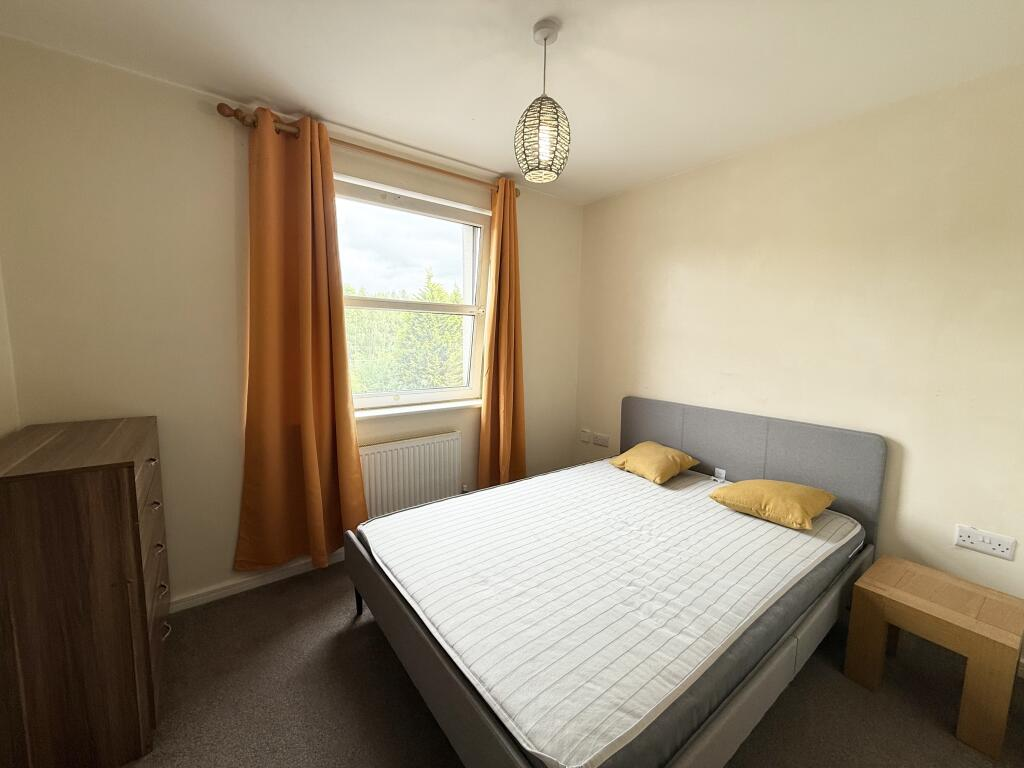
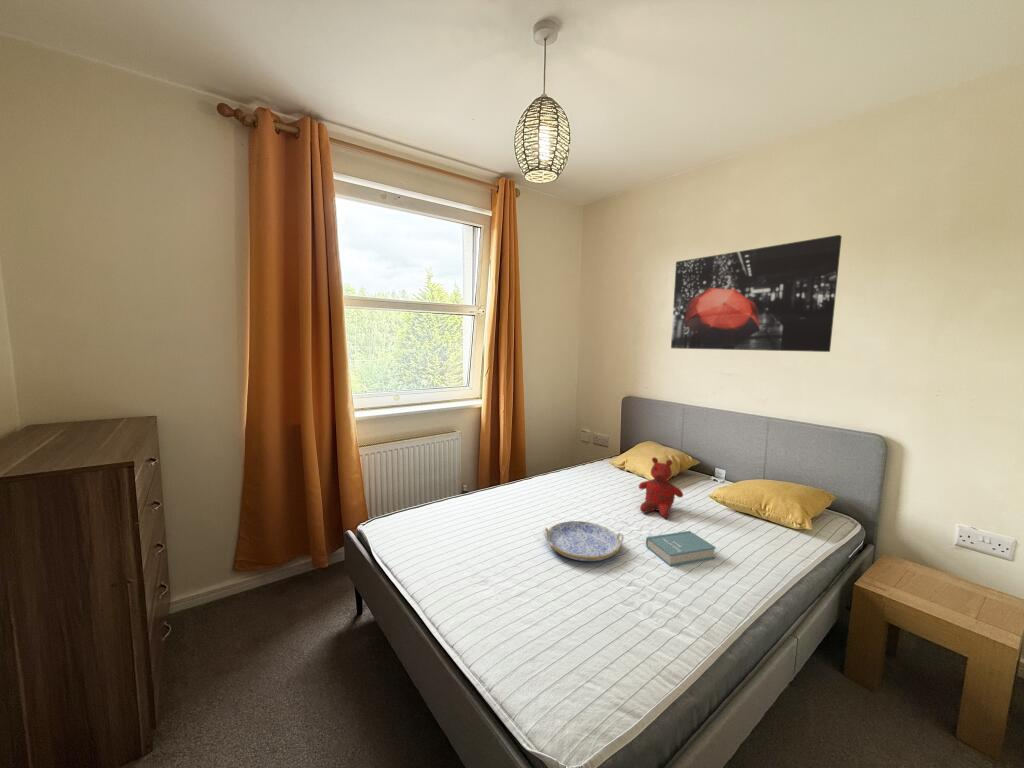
+ book [645,530,717,567]
+ wall art [670,234,843,353]
+ serving tray [542,520,625,562]
+ teddy bear [638,456,684,519]
